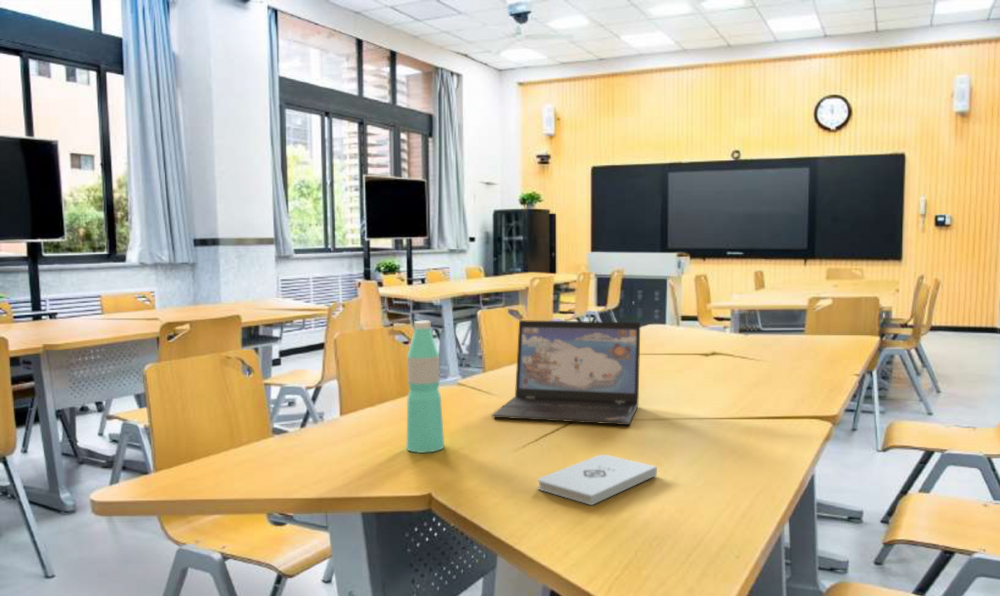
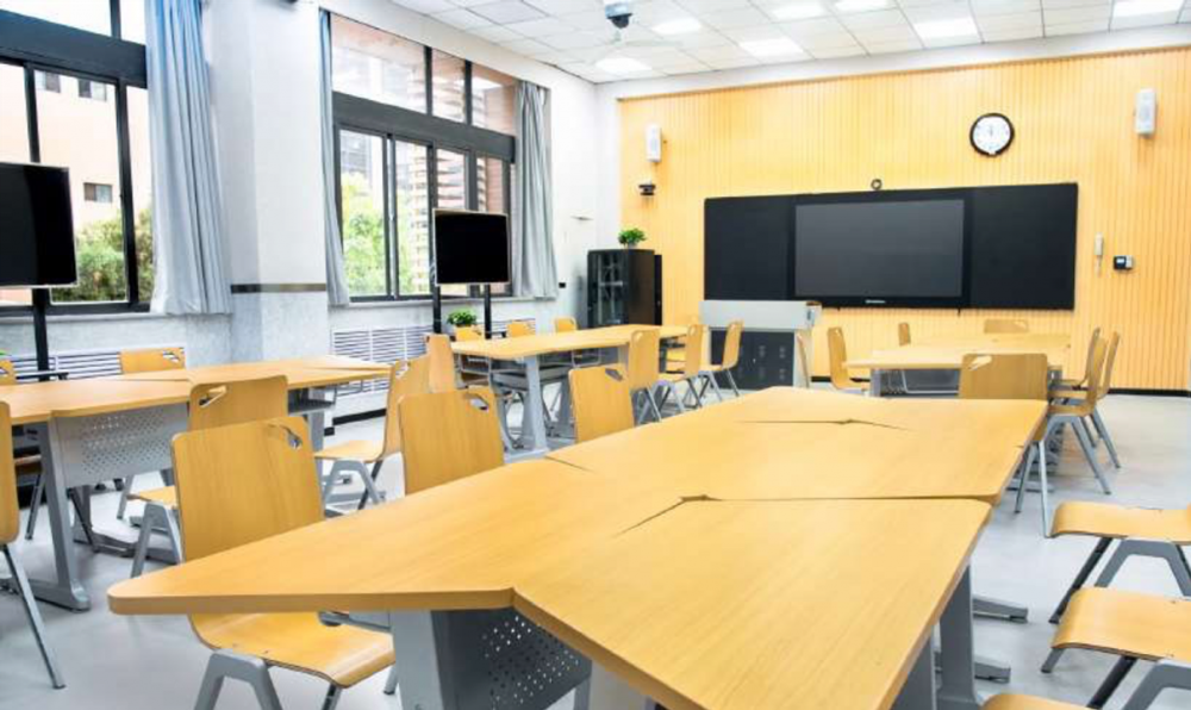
- laptop [491,319,641,426]
- notepad [537,454,658,506]
- water bottle [406,320,445,454]
